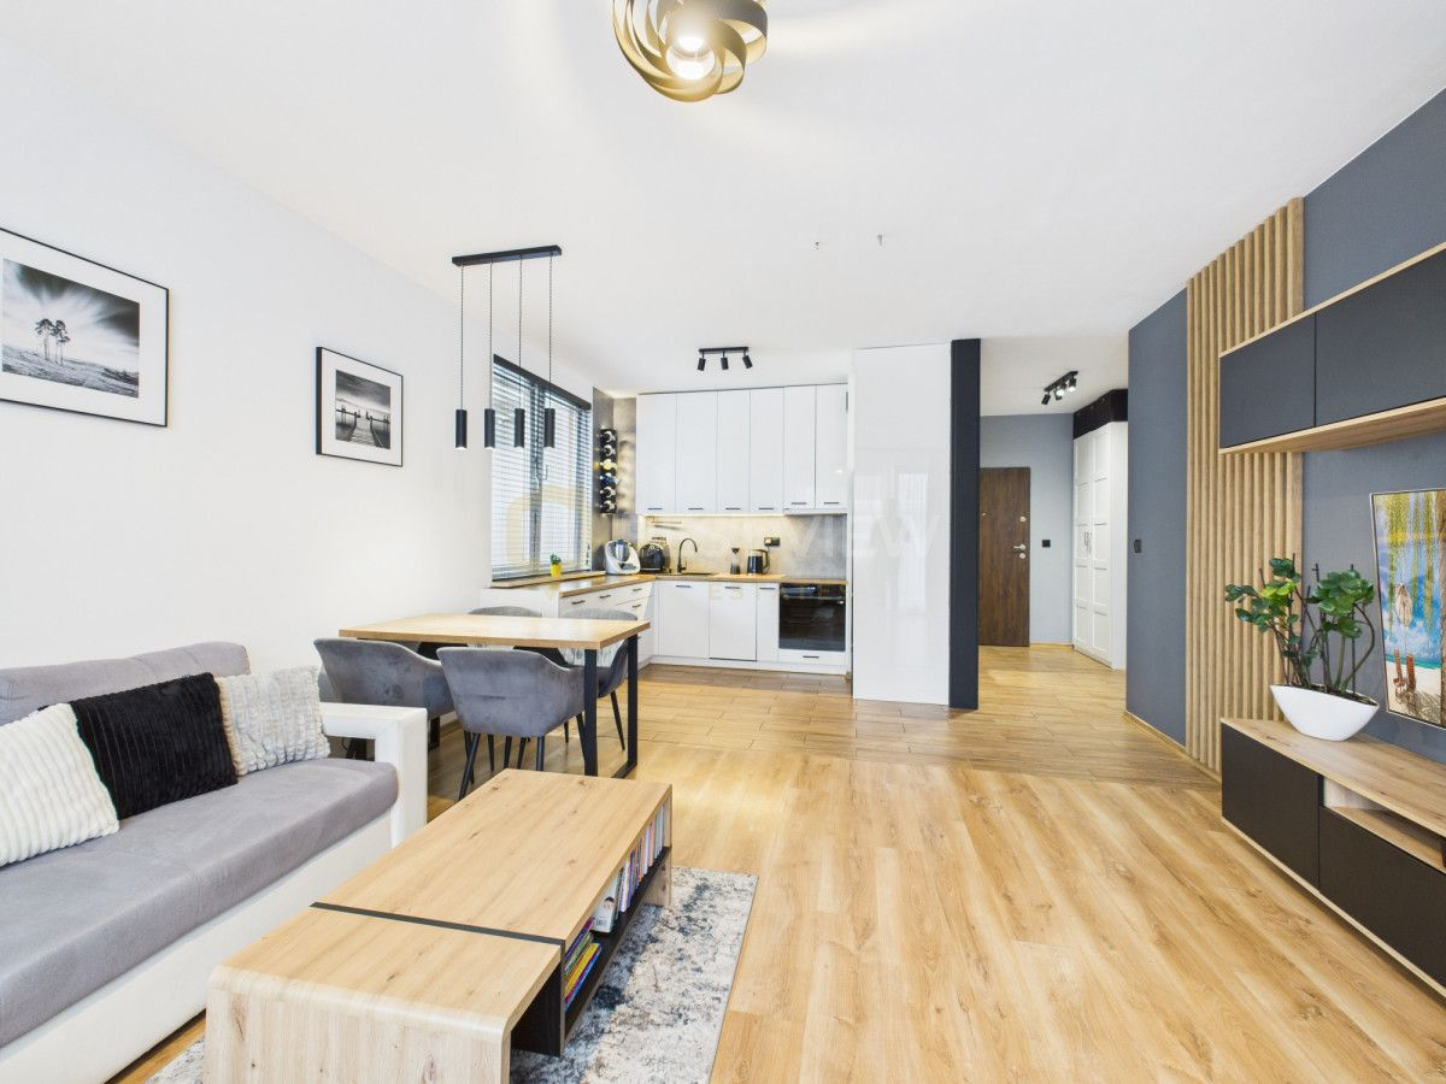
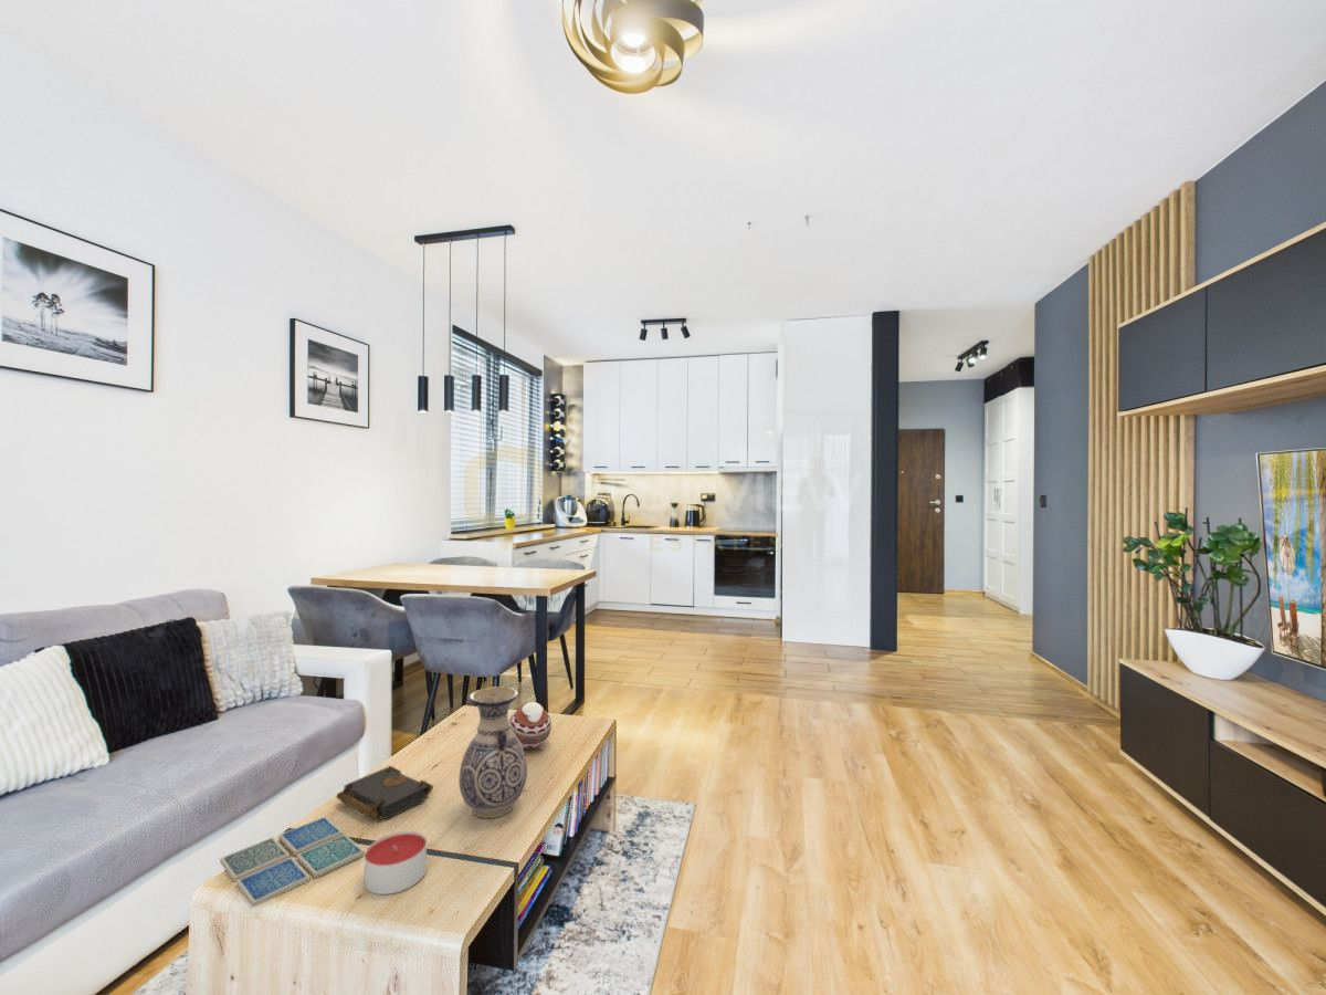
+ decorative ball [508,701,552,750]
+ drink coaster [219,815,366,909]
+ candle [364,830,428,896]
+ vase [457,685,528,819]
+ book [335,765,434,821]
